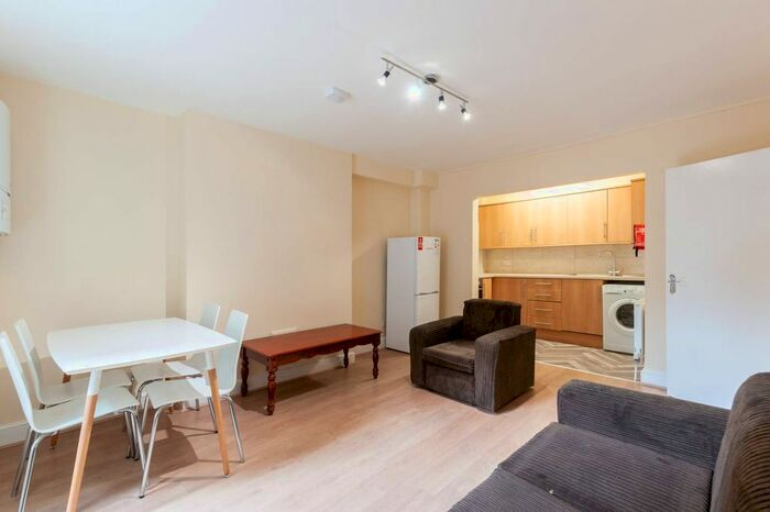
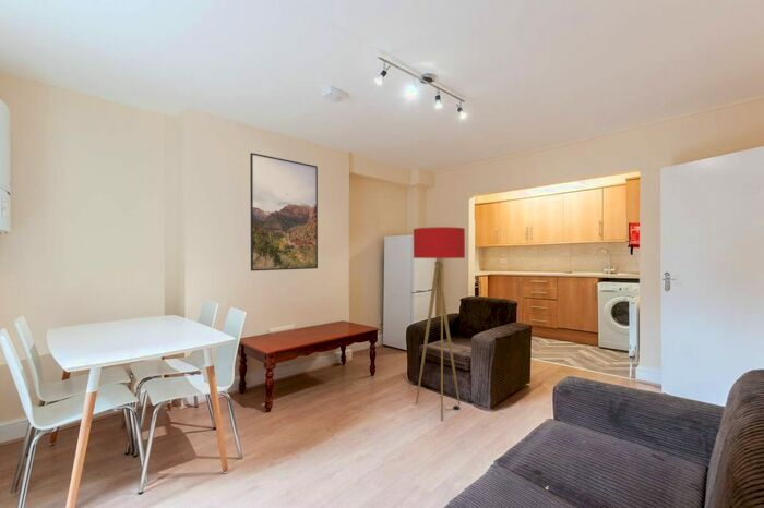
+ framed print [249,152,319,271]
+ floor lamp [413,226,466,422]
